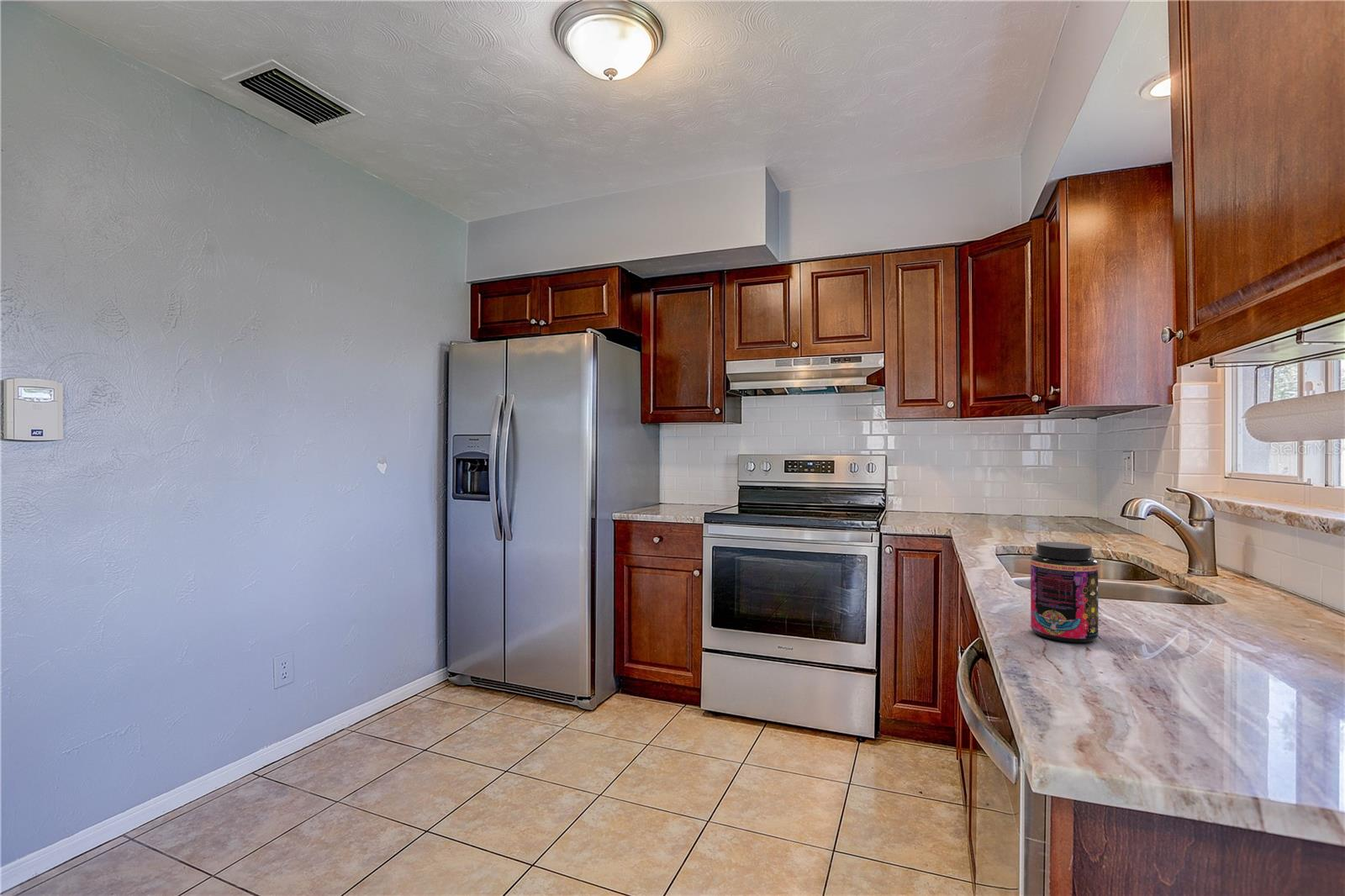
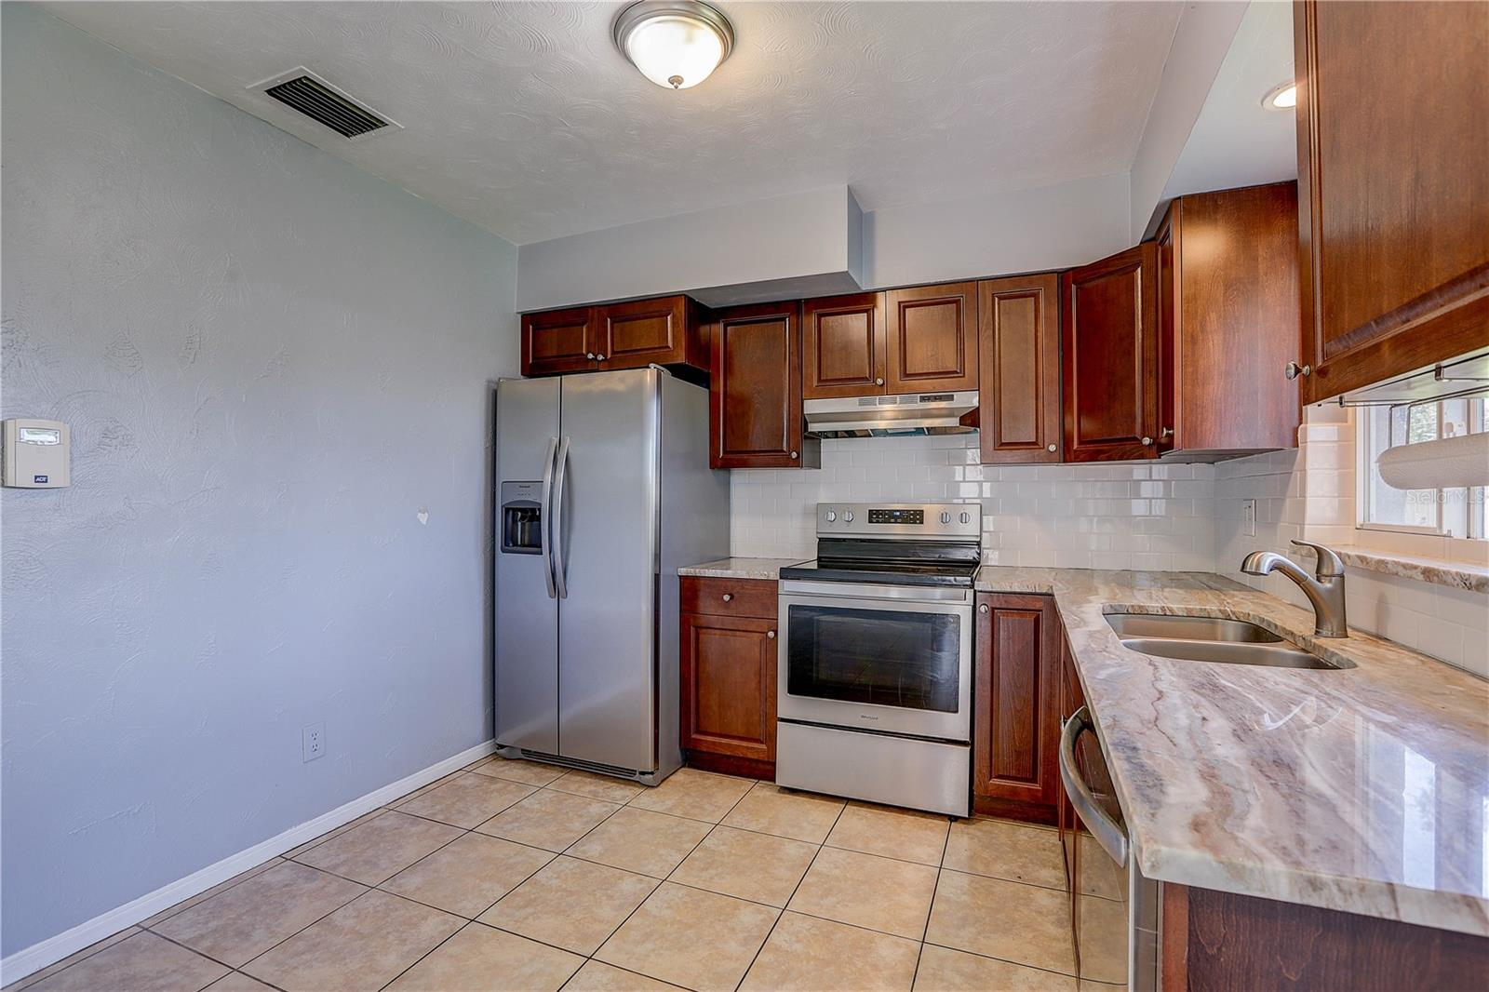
- jar [1030,541,1100,643]
